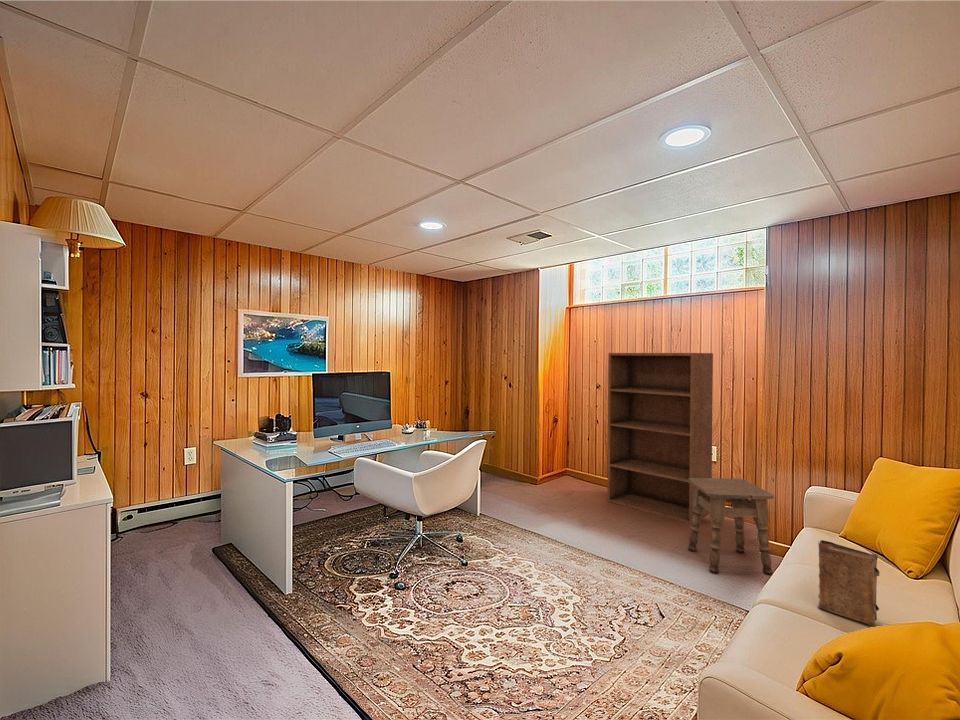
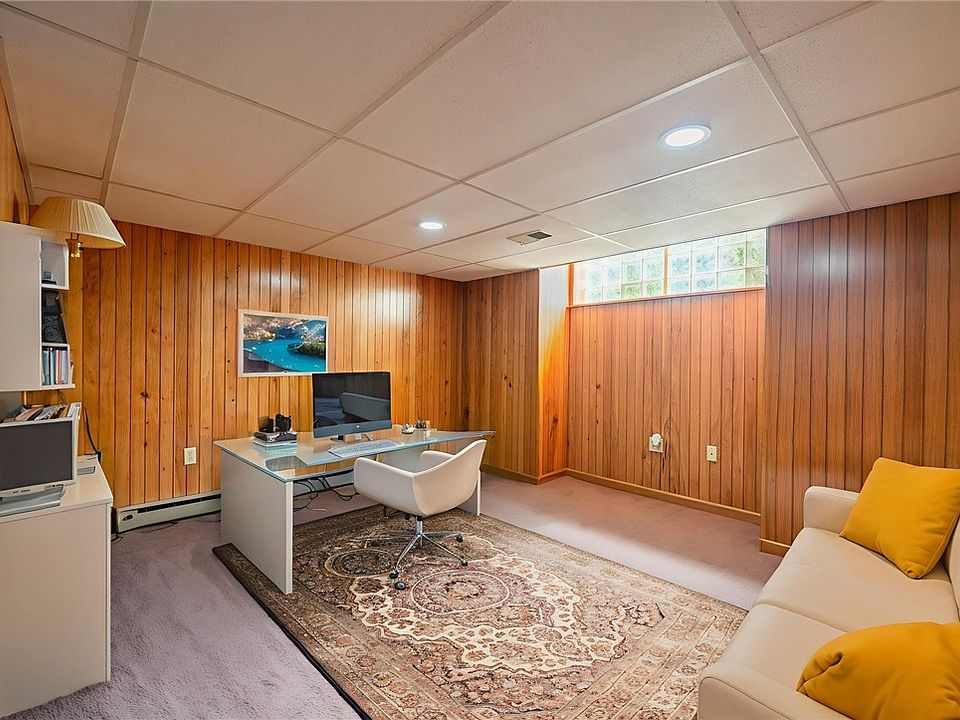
- book [817,539,881,626]
- bookshelf [606,352,714,525]
- side table [687,477,775,577]
